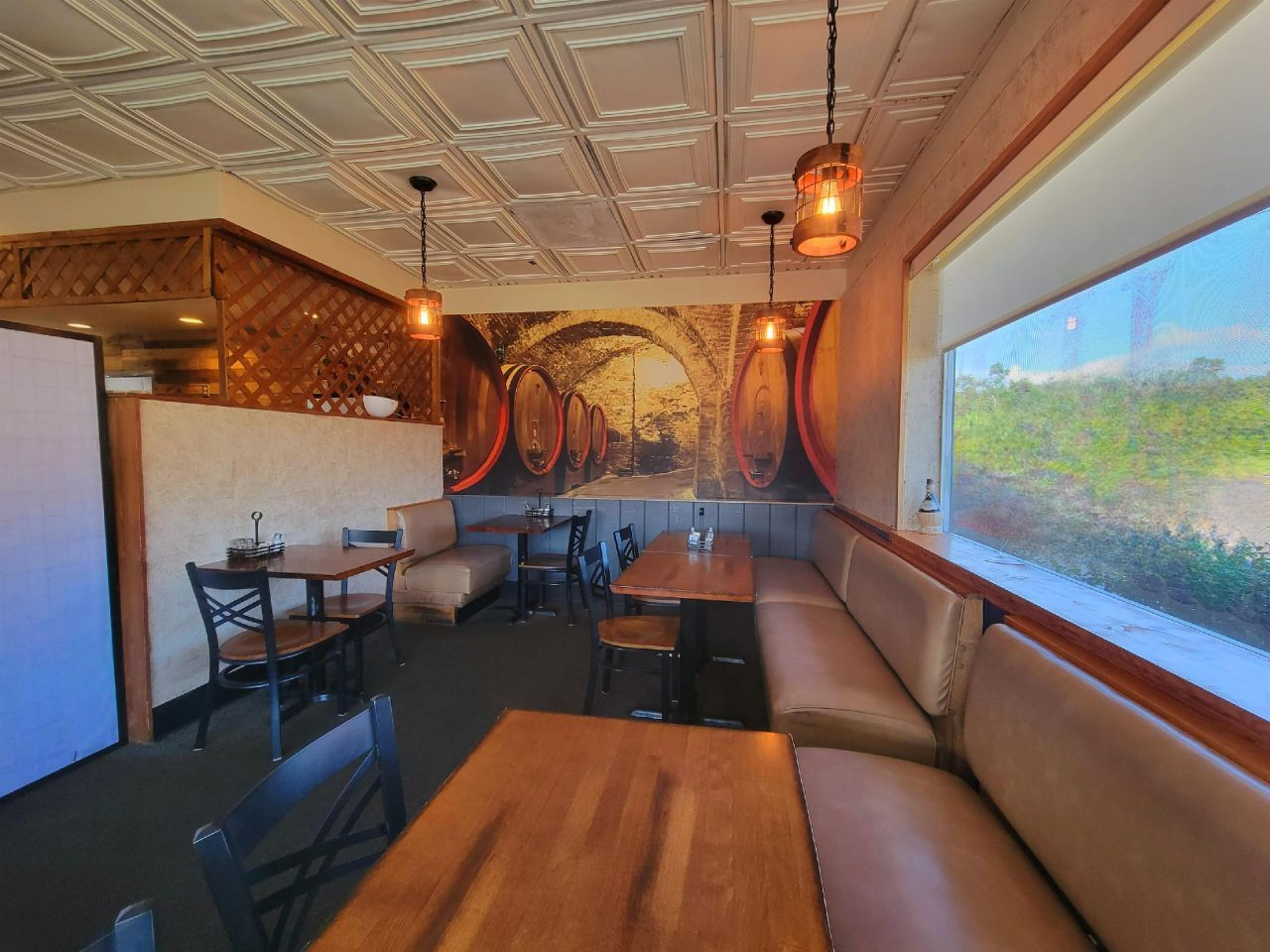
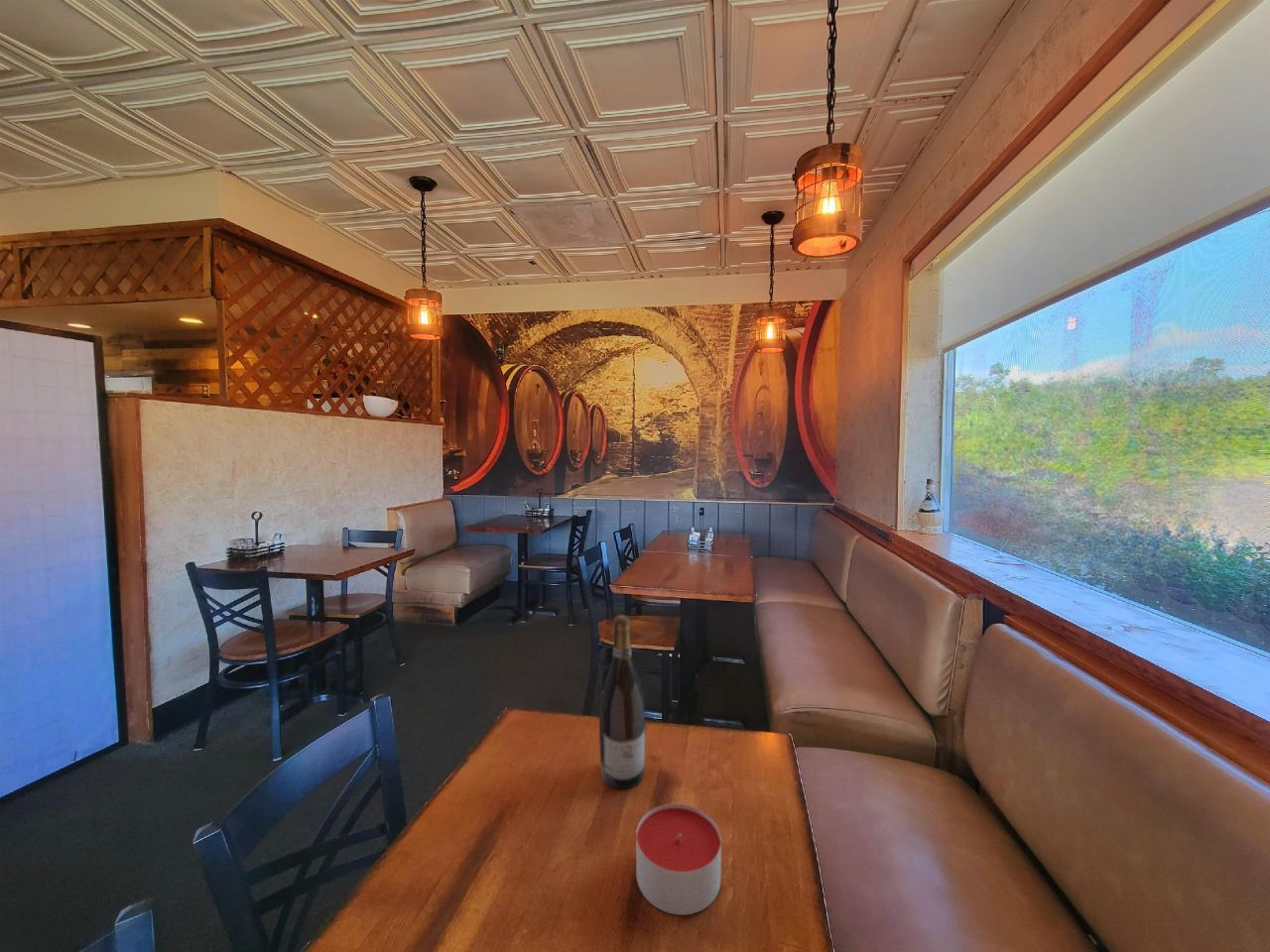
+ candle [635,802,722,916]
+ wine bottle [598,614,646,789]
